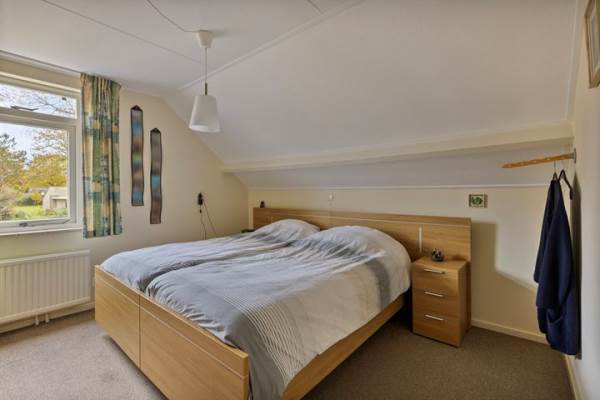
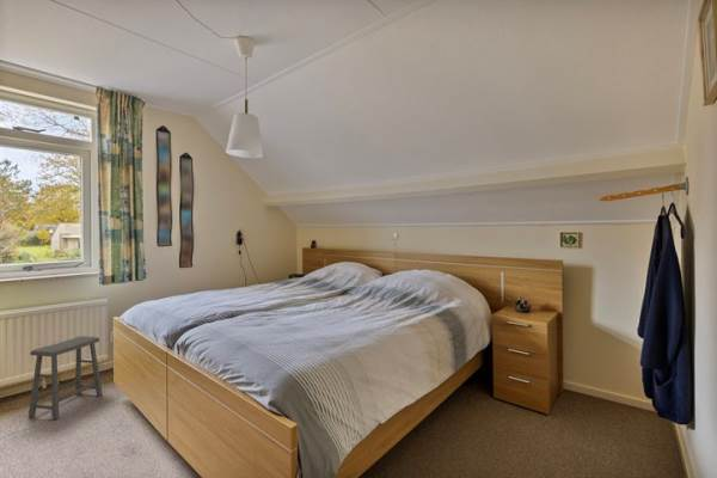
+ stool [27,335,104,421]
